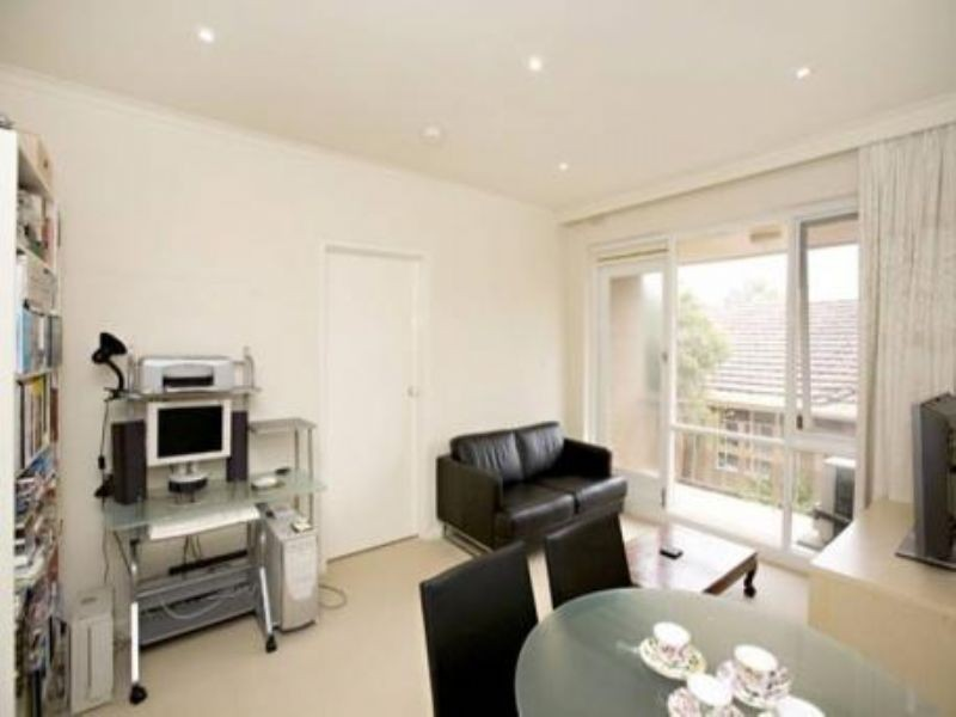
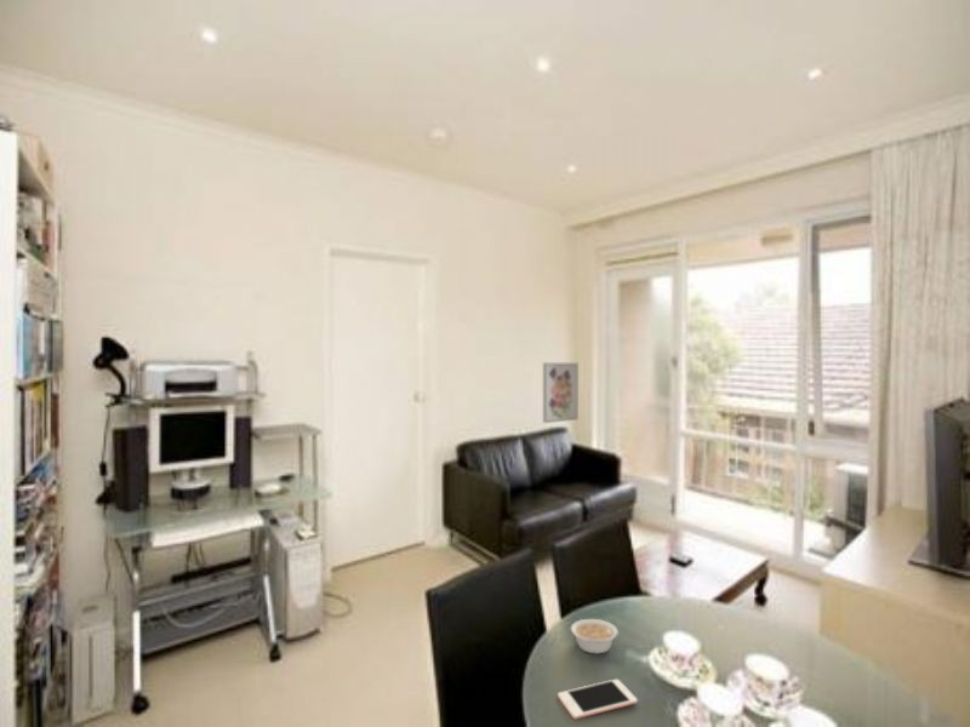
+ wall art [542,361,580,424]
+ legume [570,618,628,654]
+ cell phone [557,677,639,721]
